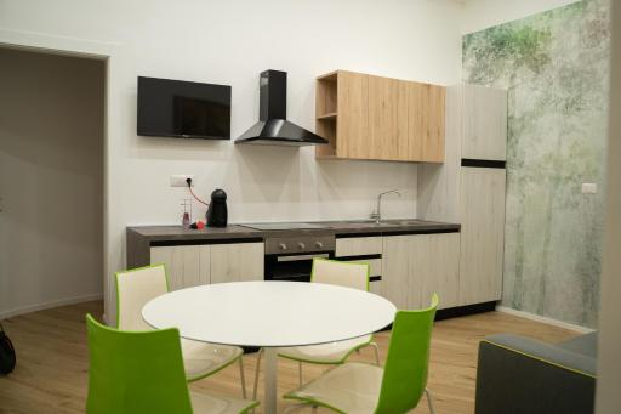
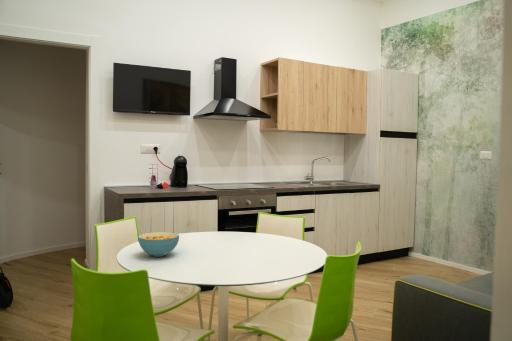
+ cereal bowl [137,231,180,258]
